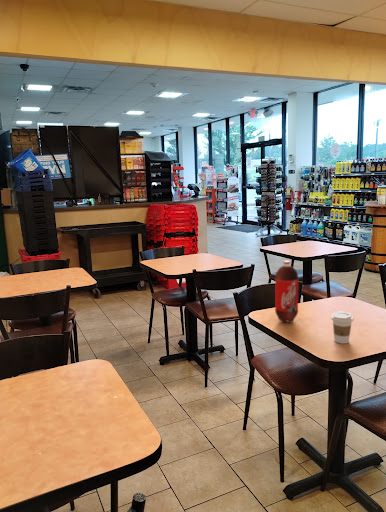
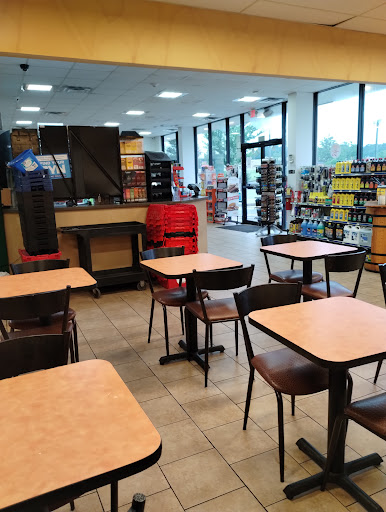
- cola bottle [274,260,299,324]
- coffee cup [330,311,354,345]
